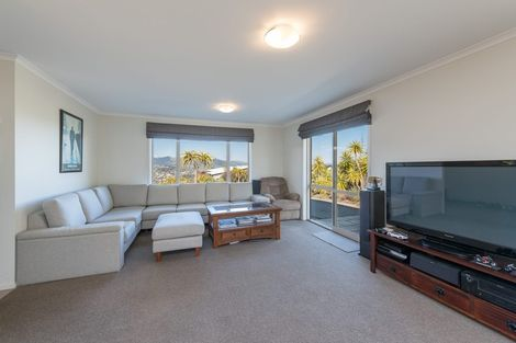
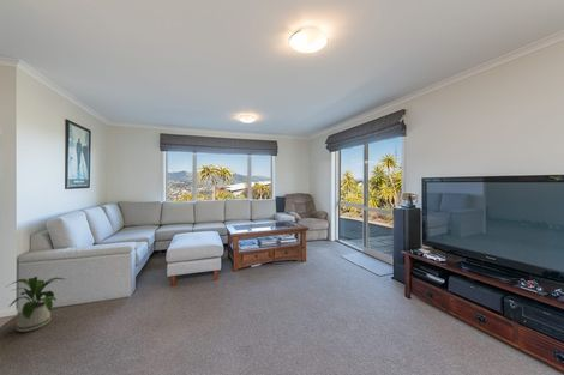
+ house plant [5,276,67,333]
